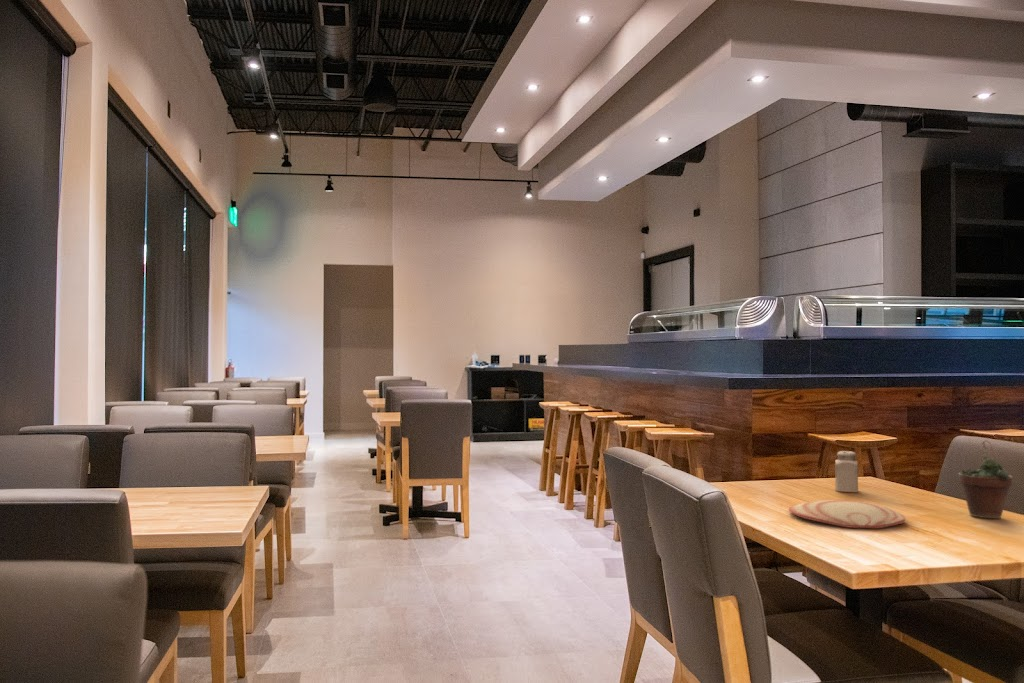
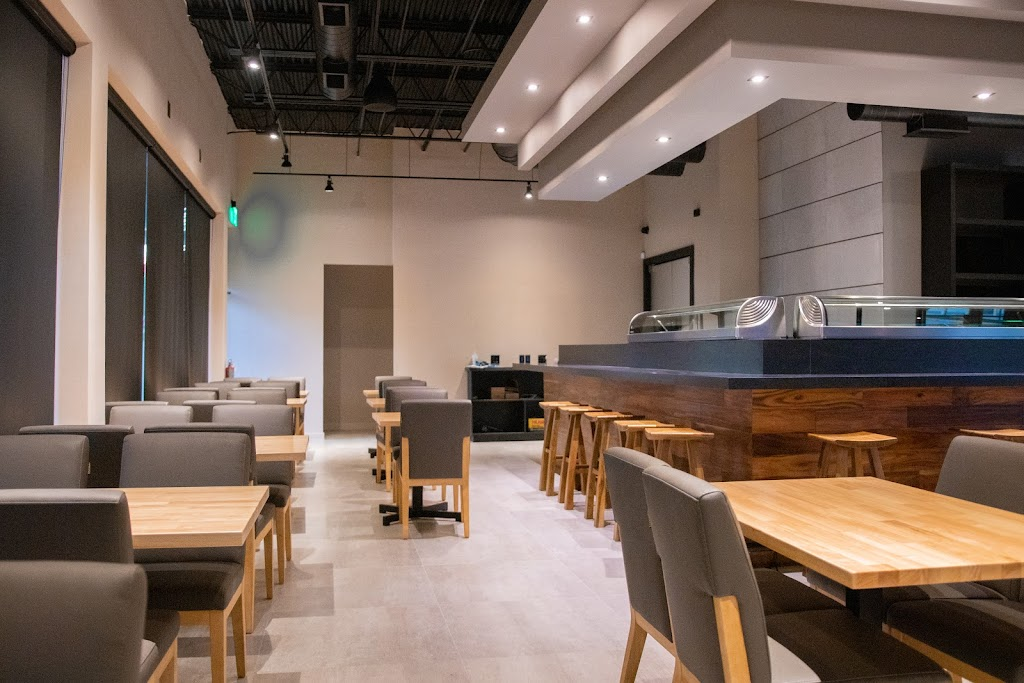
- plate [788,499,906,529]
- salt shaker [834,450,859,493]
- succulent plant [958,439,1014,519]
